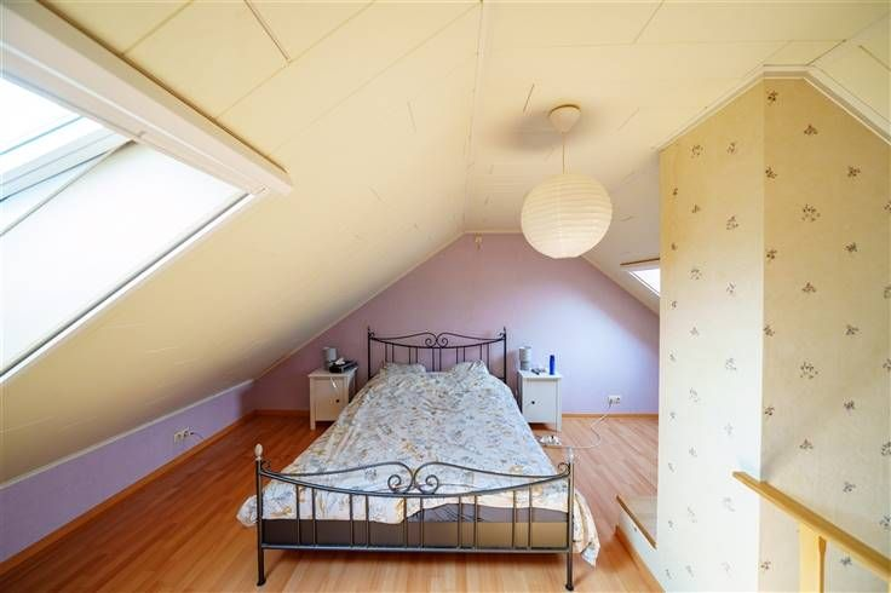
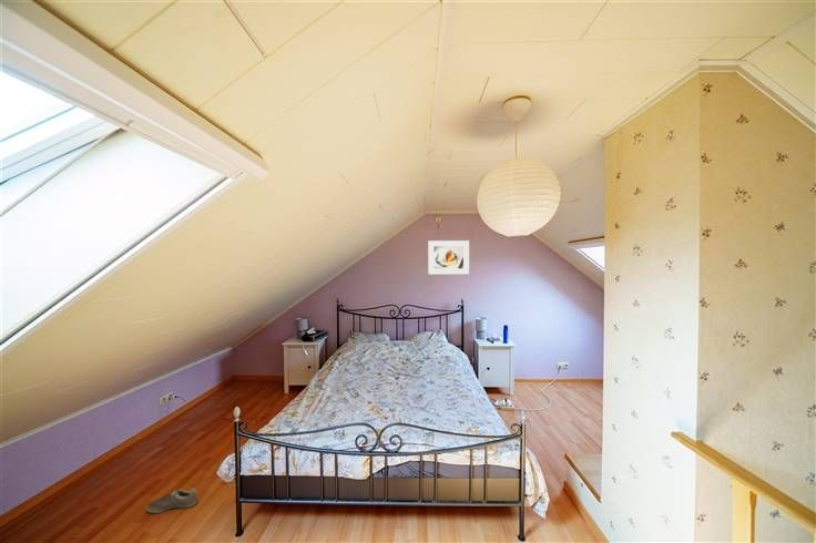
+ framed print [427,239,470,275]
+ sneaker [145,486,198,514]
